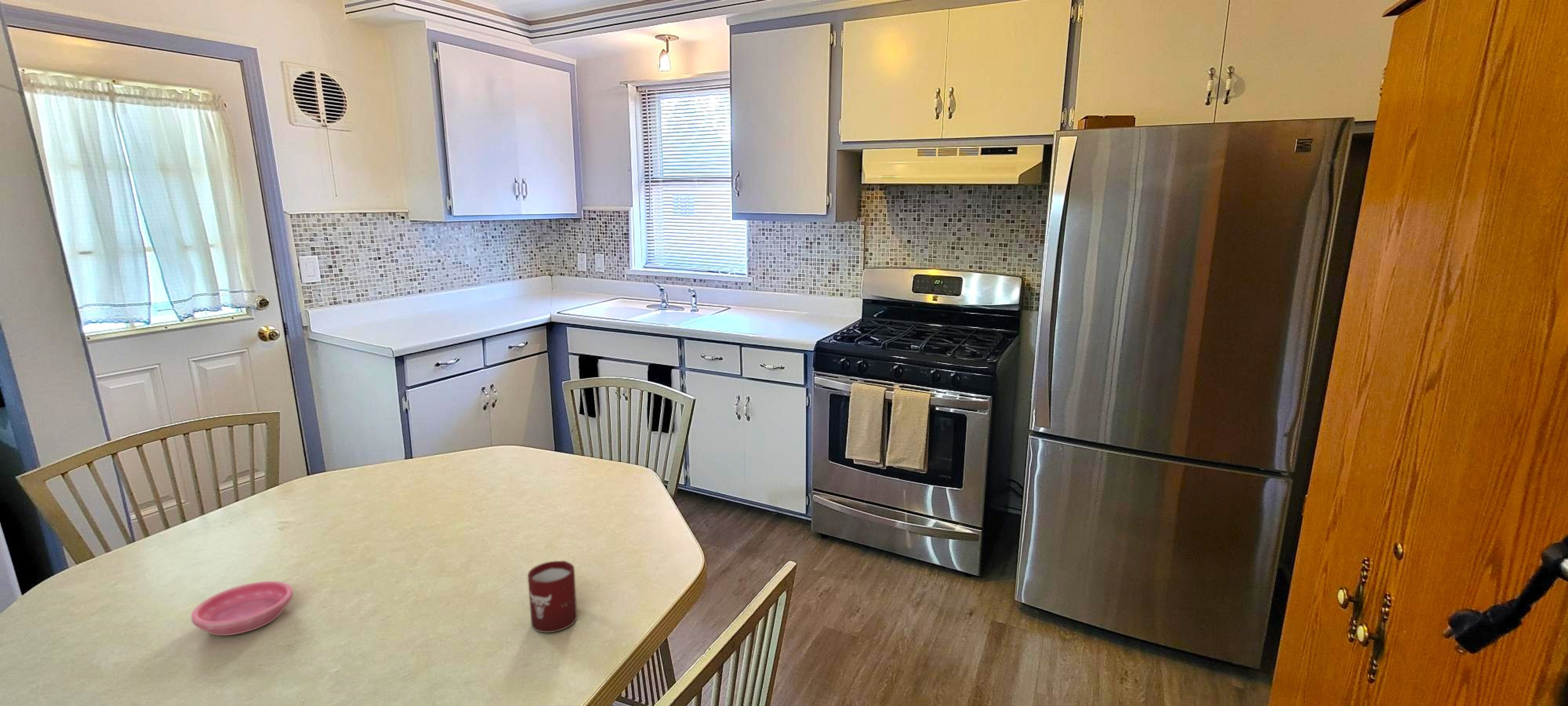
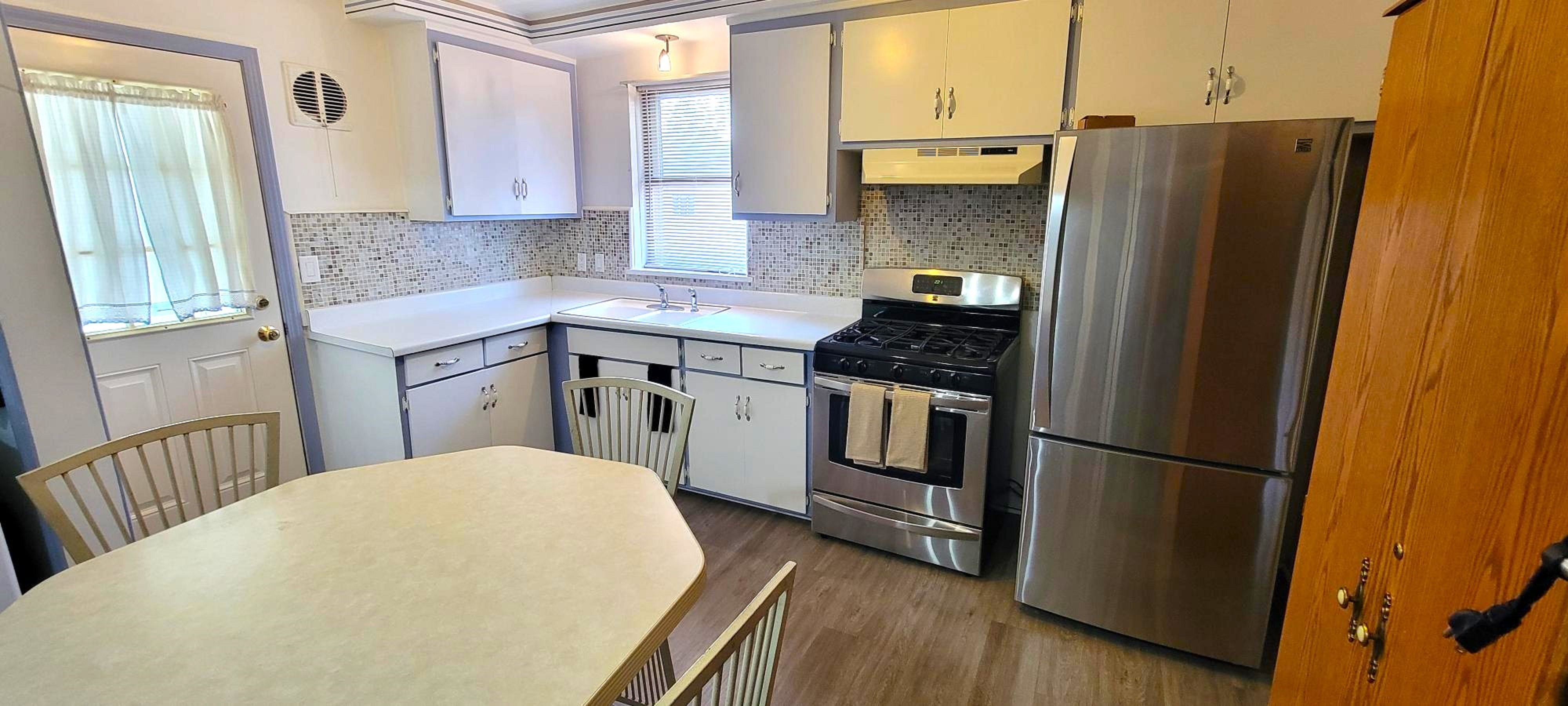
- cup [527,560,577,633]
- saucer [191,581,294,636]
